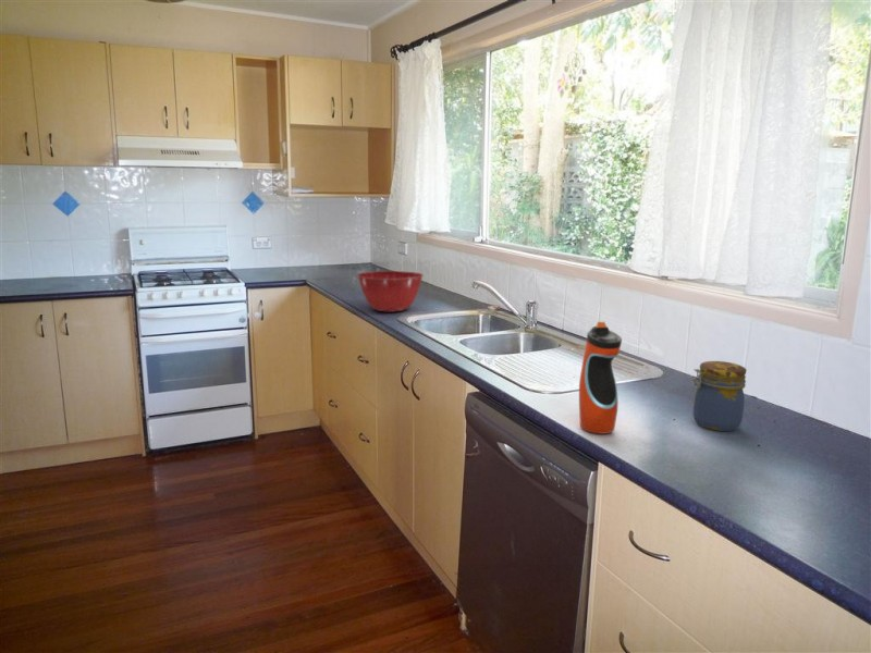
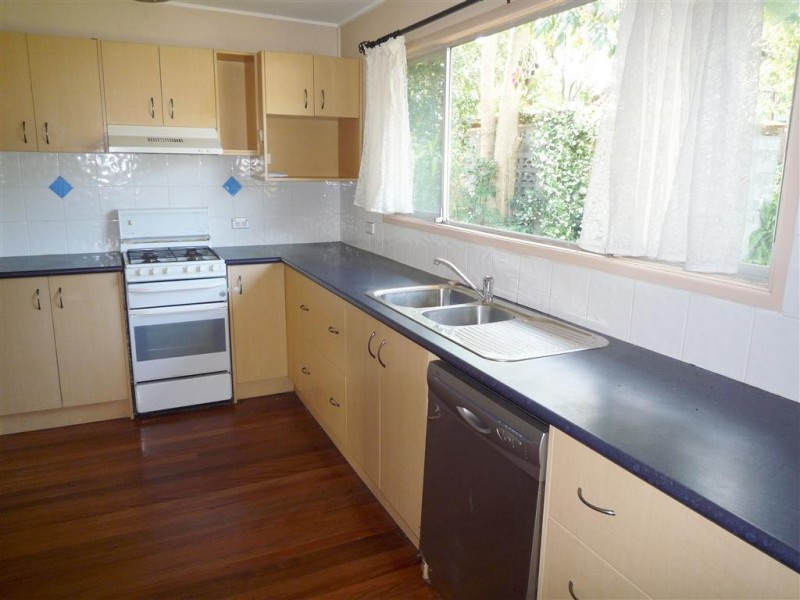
- water bottle [578,321,623,435]
- jar [688,360,748,432]
- mixing bowl [356,270,425,313]
